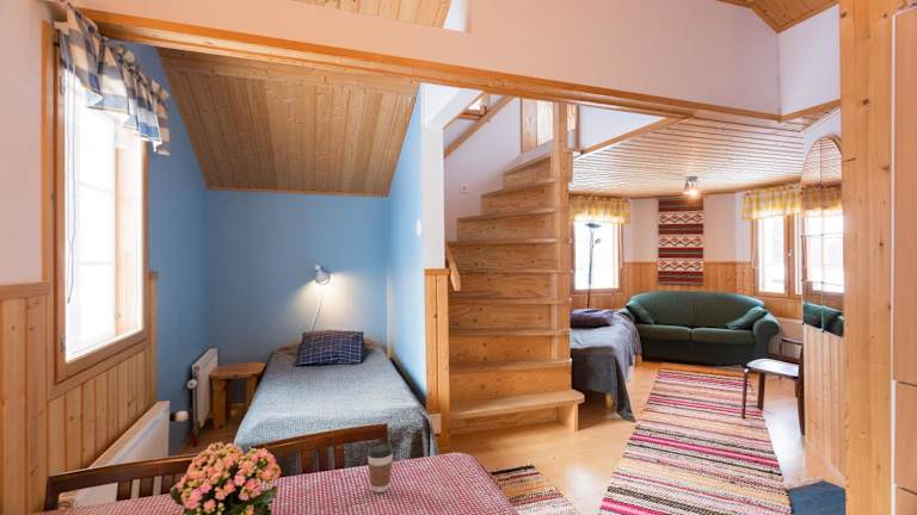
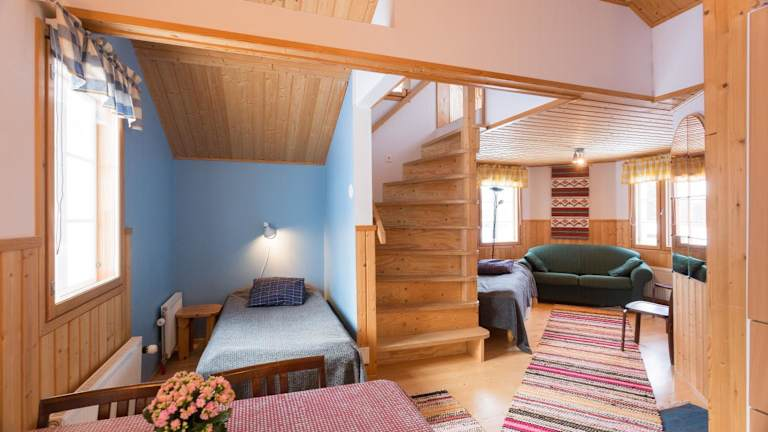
- coffee cup [367,441,394,494]
